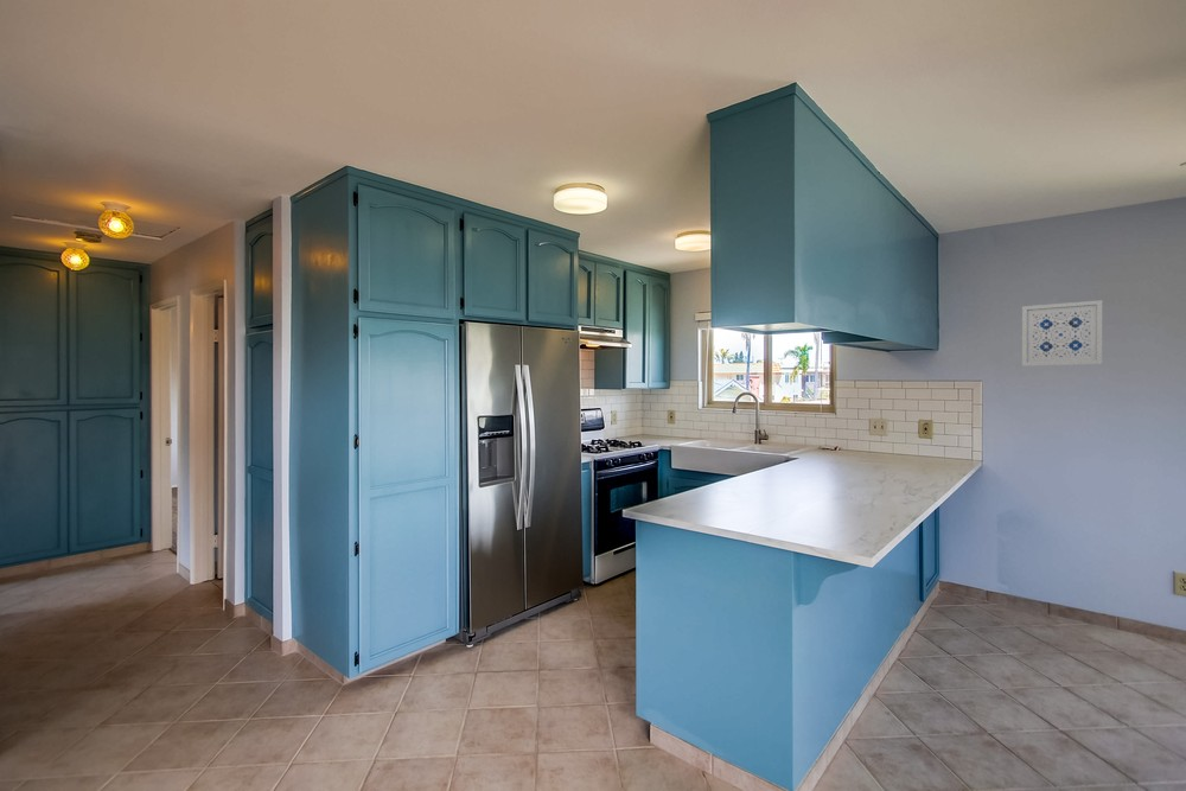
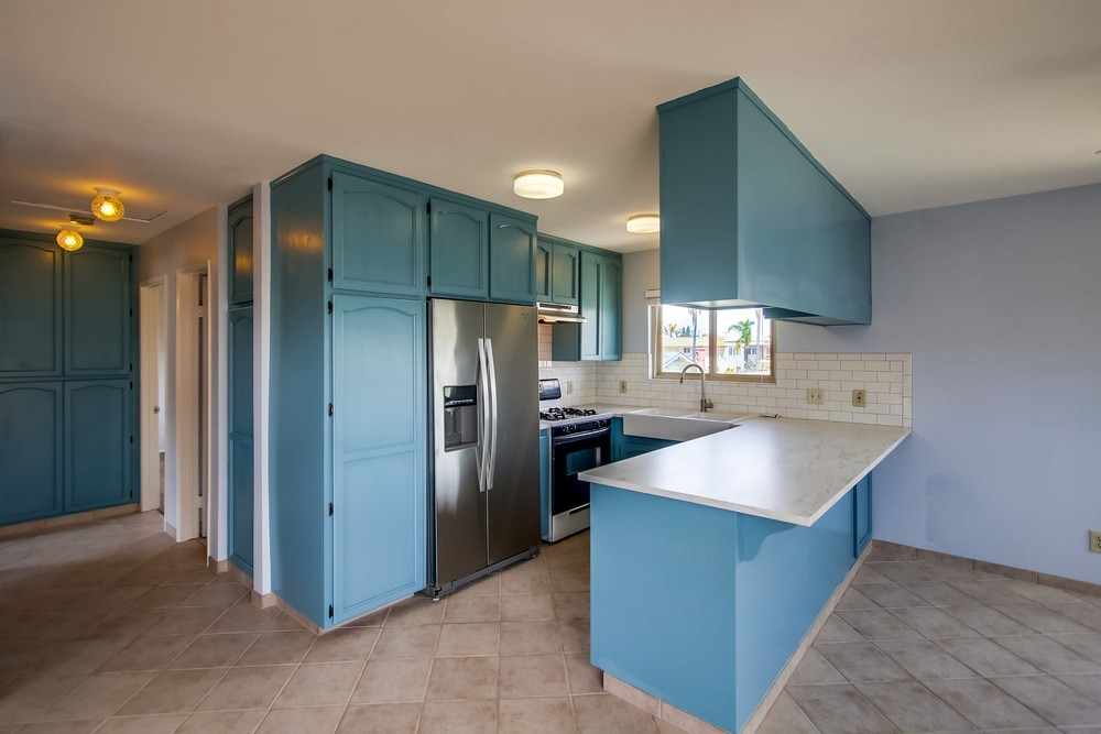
- wall art [1021,299,1103,368]
